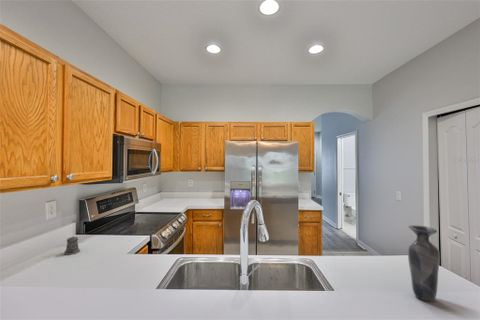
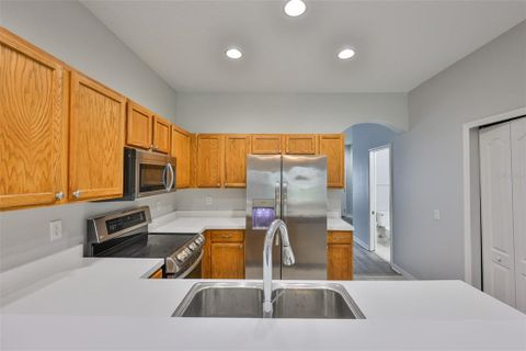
- vase [407,224,441,302]
- pepper shaker [63,235,81,256]
